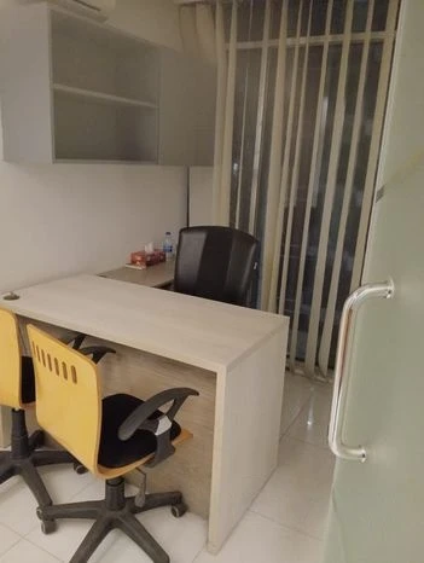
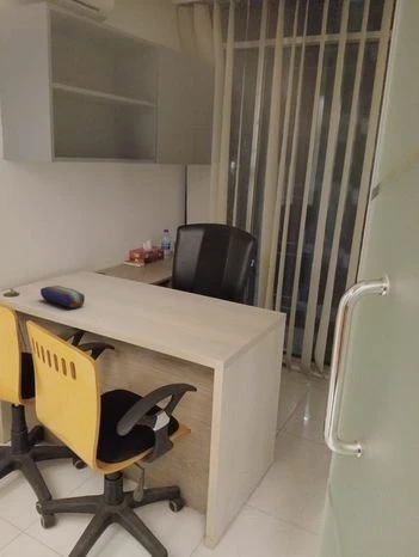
+ pencil case [39,284,86,310]
